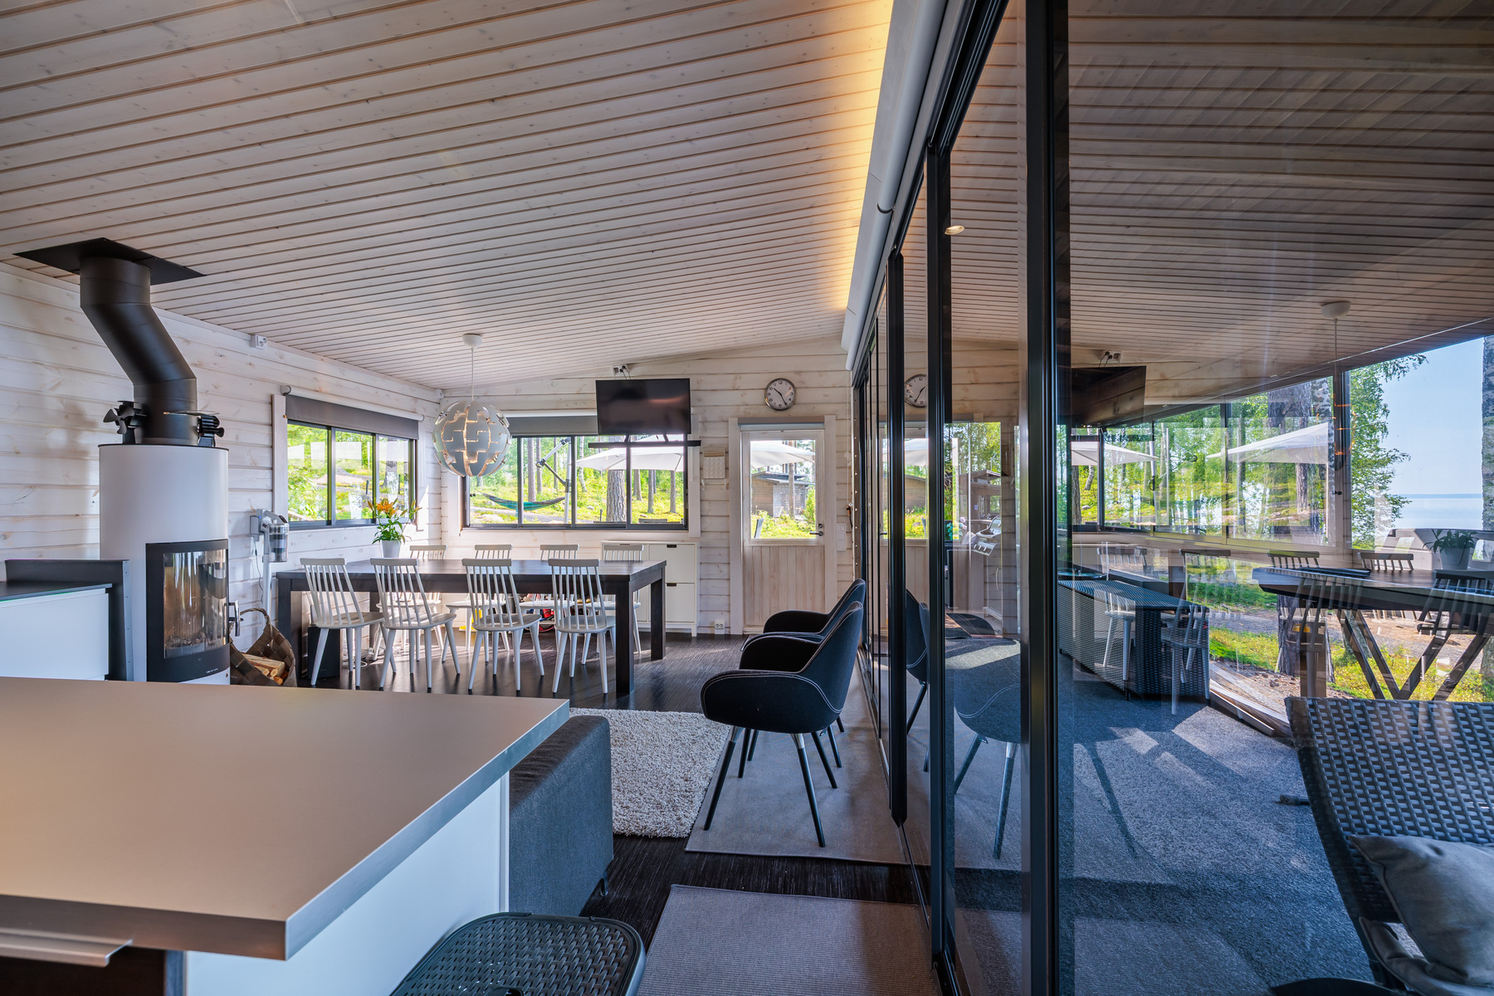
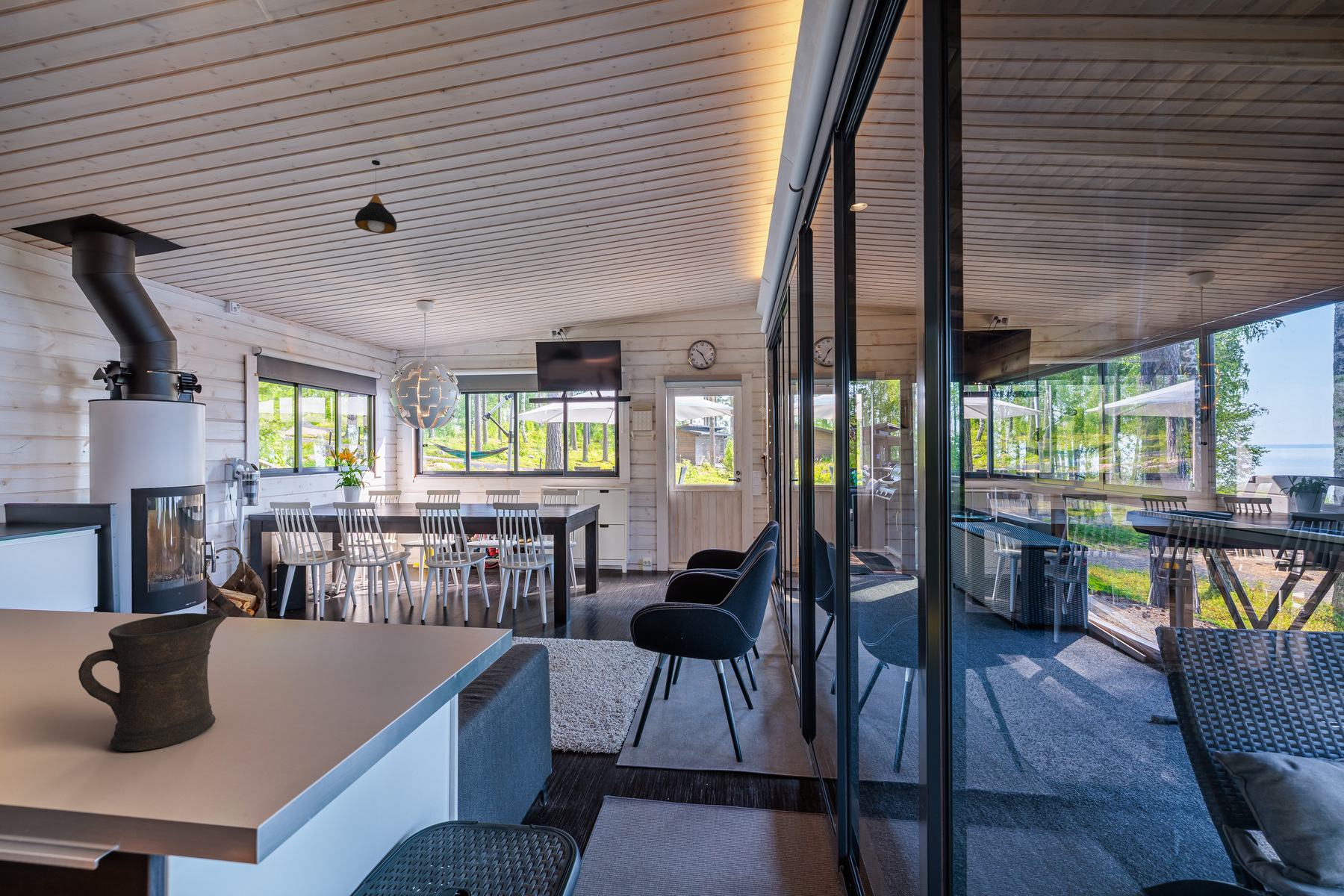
+ pendant light [354,159,398,234]
+ mug [78,612,228,752]
